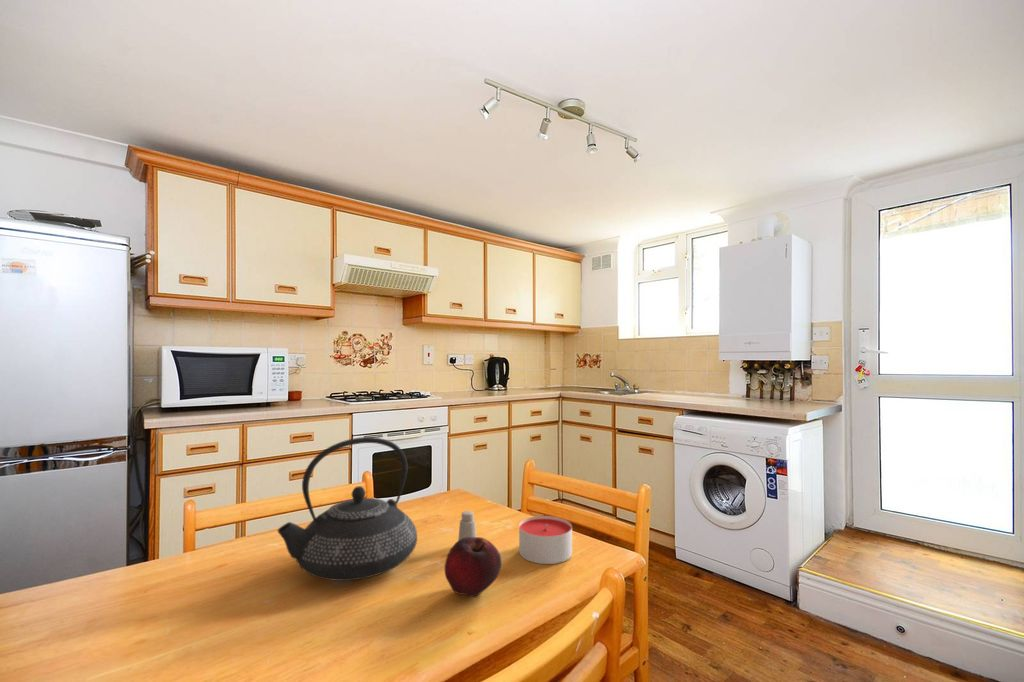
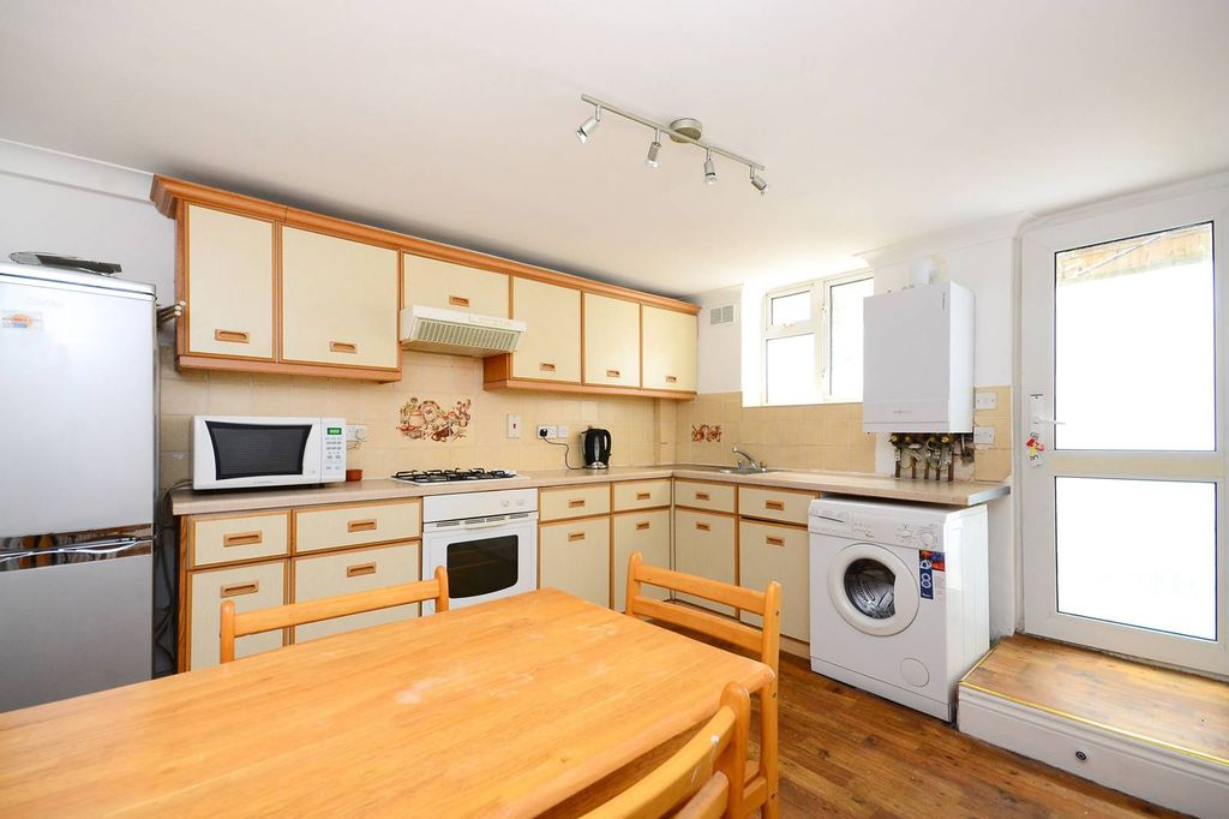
- fruit [444,536,503,598]
- saltshaker [457,510,477,541]
- teapot [277,436,418,582]
- candle [518,515,573,565]
